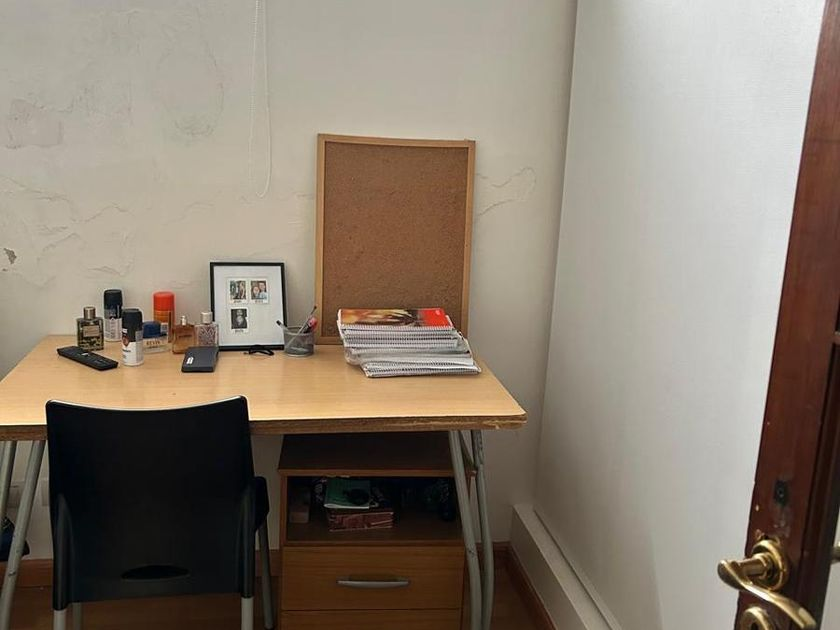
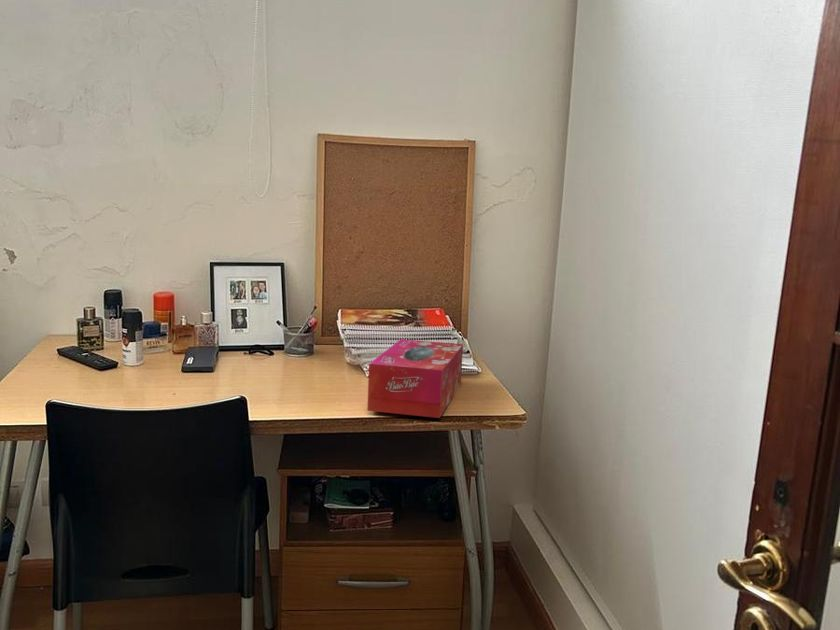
+ tissue box [366,338,464,419]
